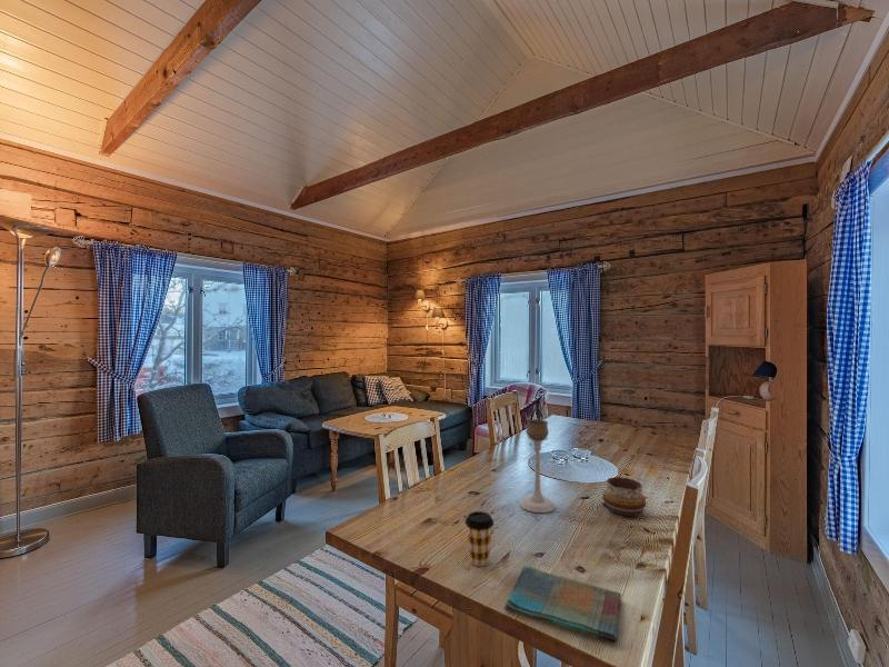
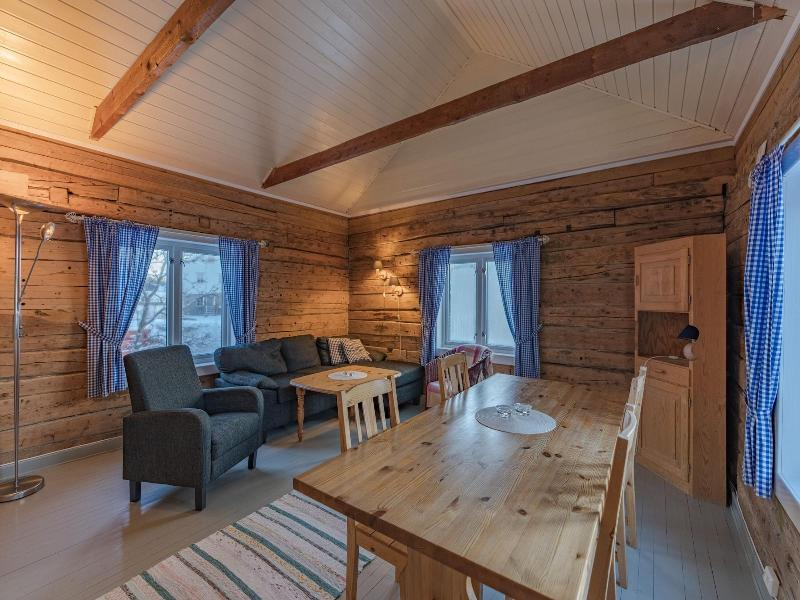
- decorative bowl [601,476,647,517]
- dish towel [503,565,622,645]
- candle holder [519,418,557,514]
- coffee cup [465,510,495,567]
